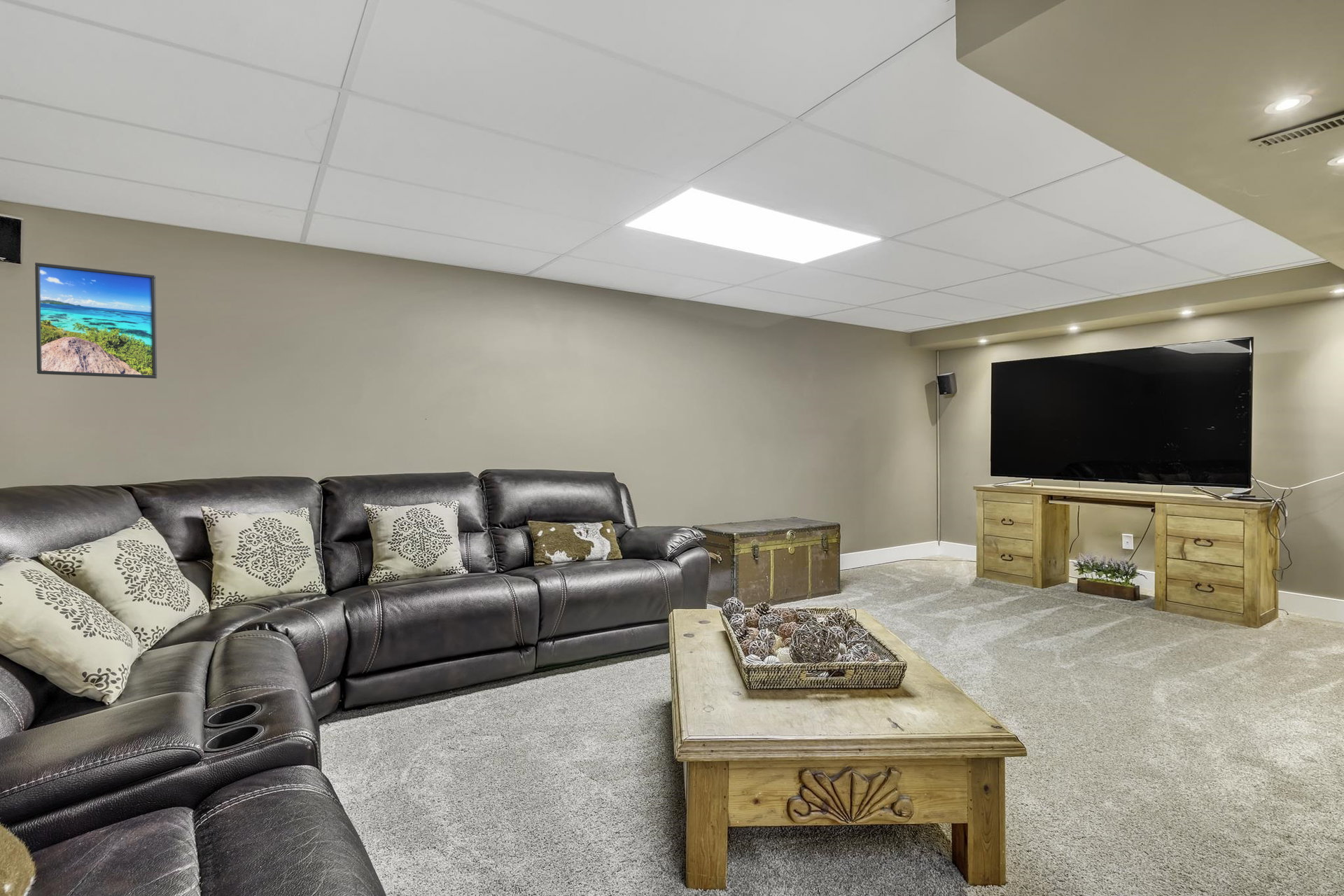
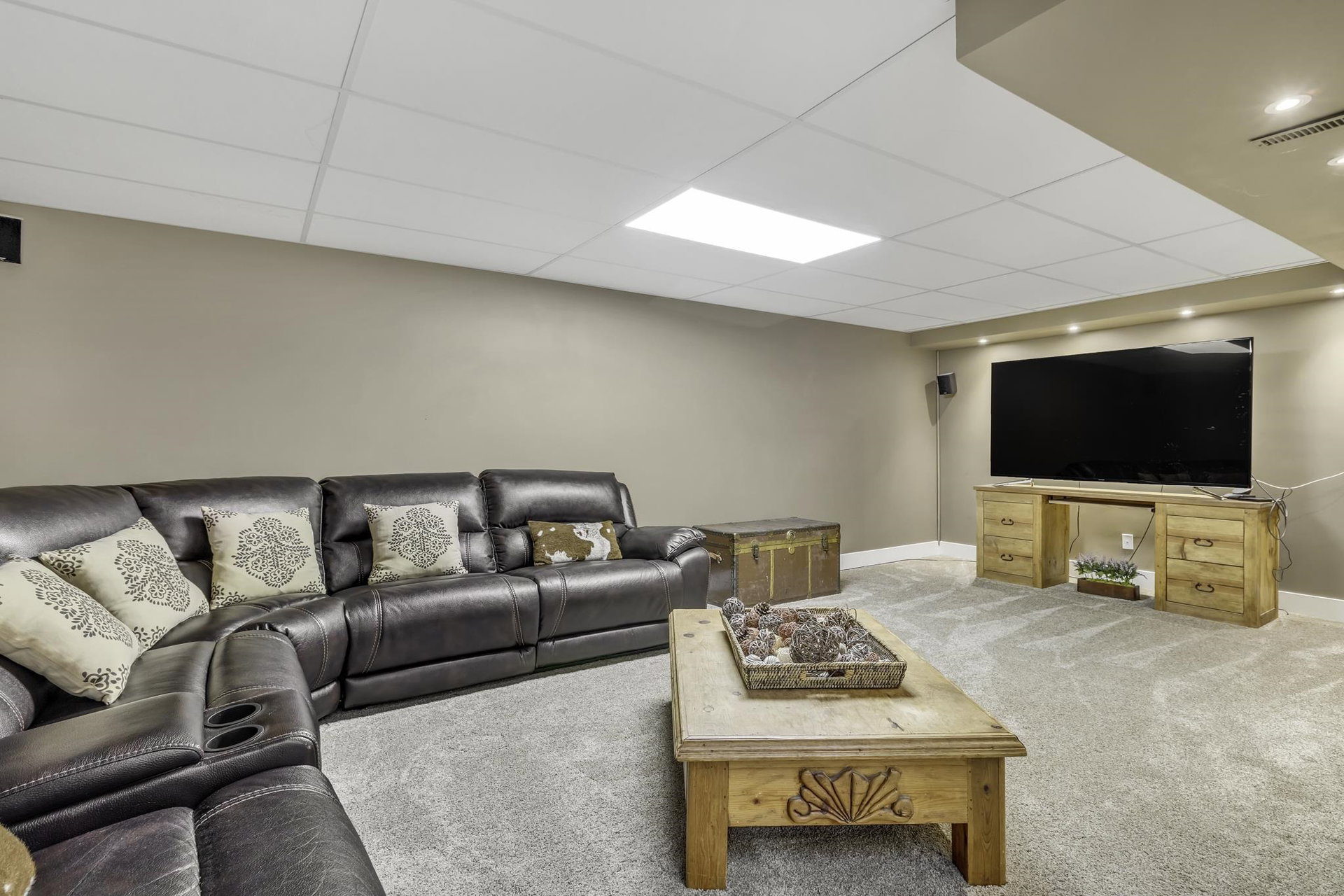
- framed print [34,262,158,379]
